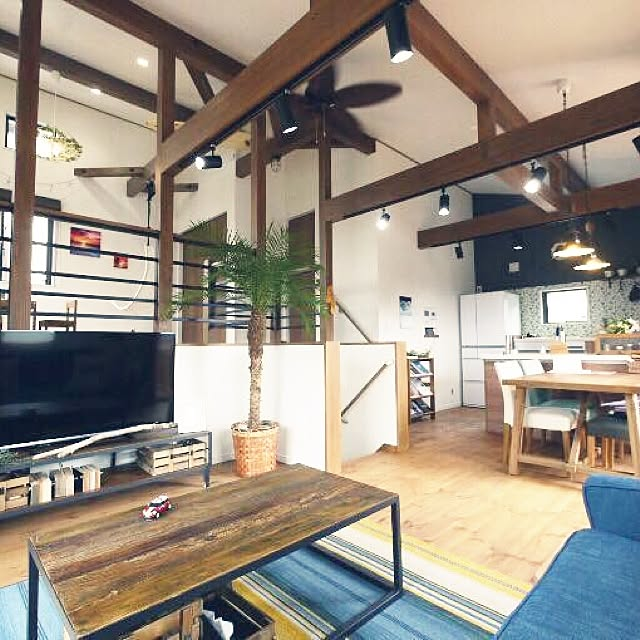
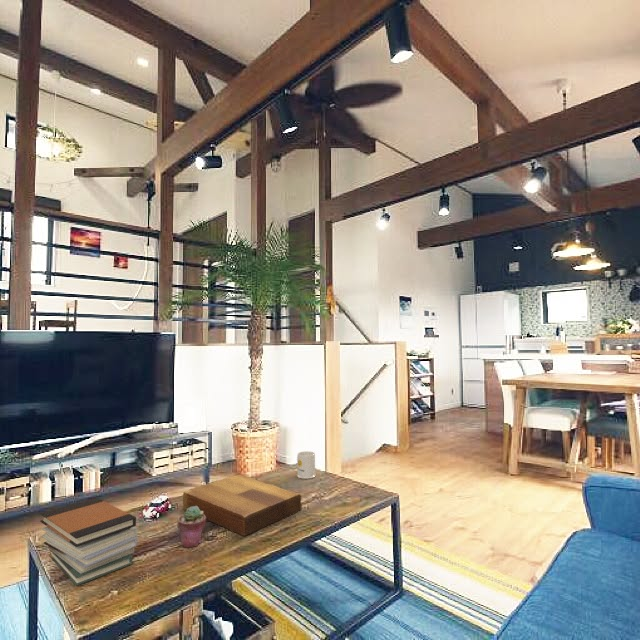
+ book stack [39,497,138,587]
+ cutting board [182,474,302,537]
+ mug [296,450,317,480]
+ potted succulent [177,506,206,549]
